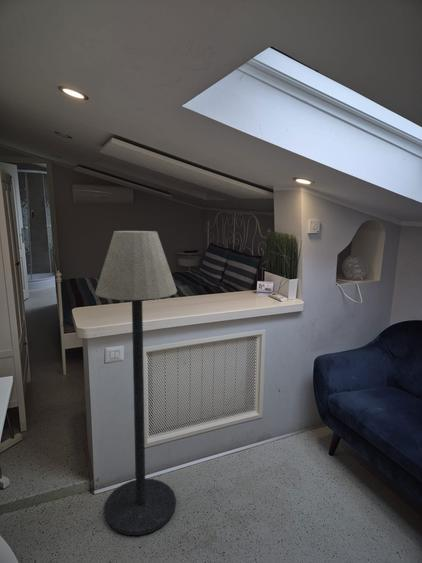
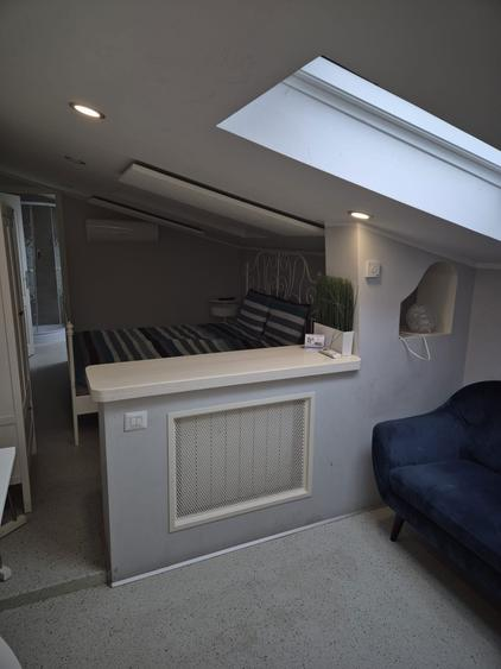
- floor lamp [94,230,178,536]
